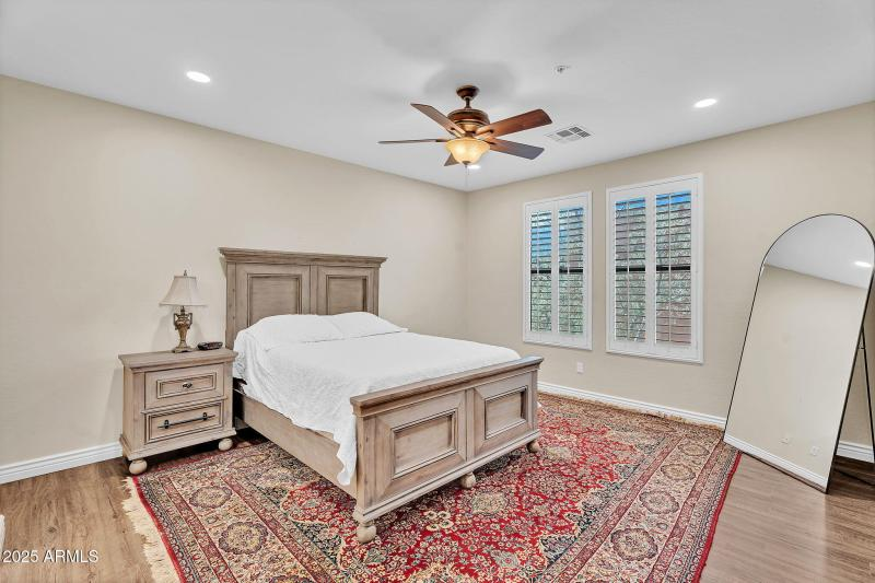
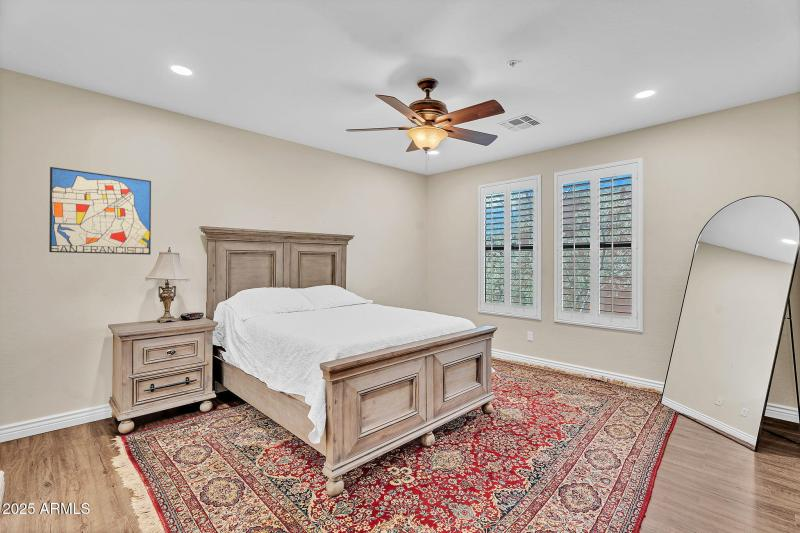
+ wall art [48,166,152,256]
